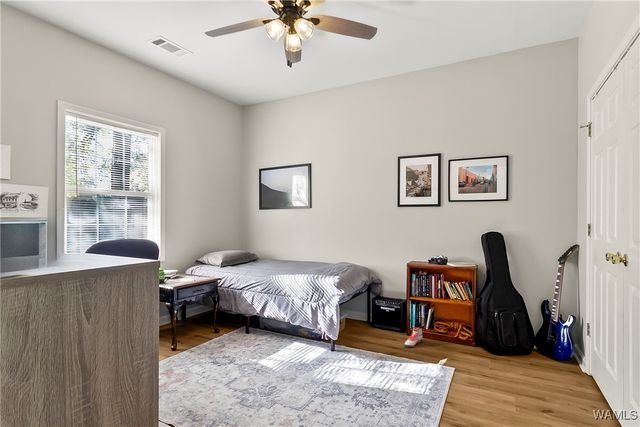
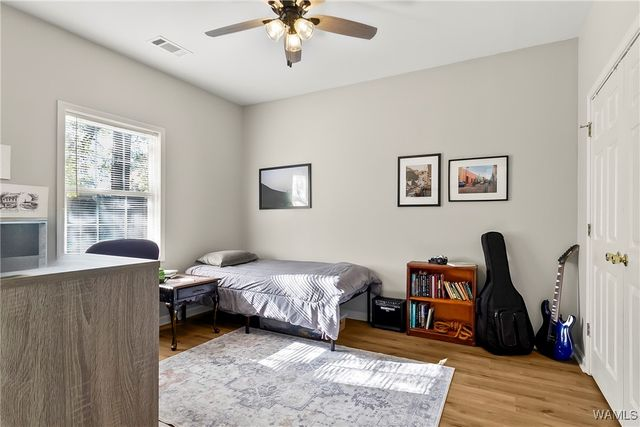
- sneaker [403,327,424,348]
